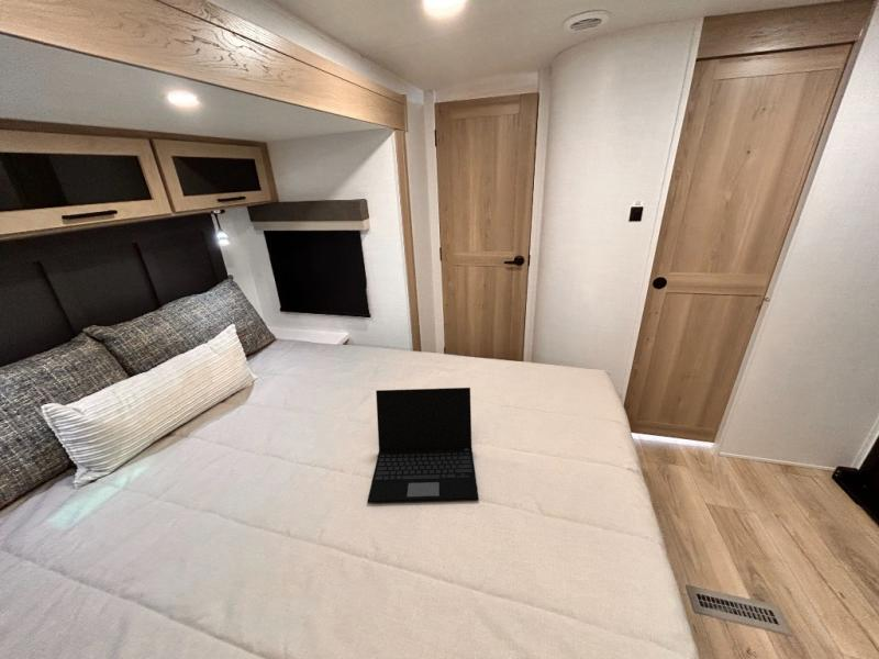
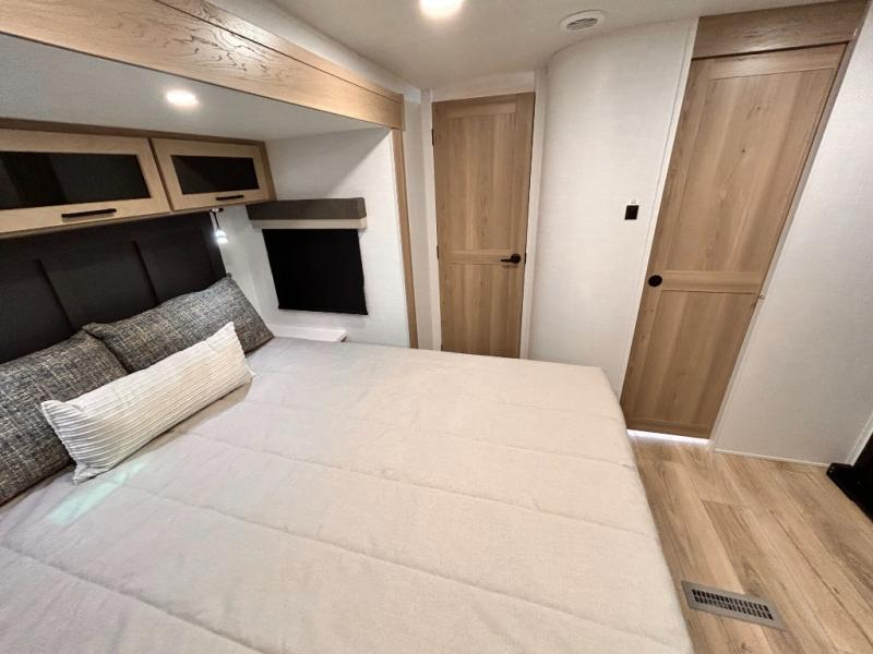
- laptop [366,387,480,504]
